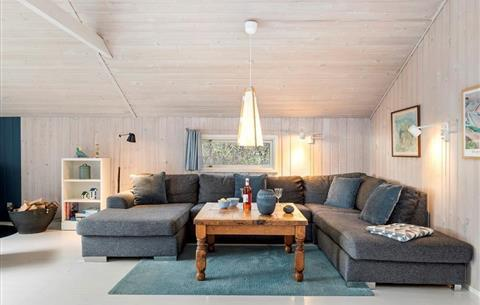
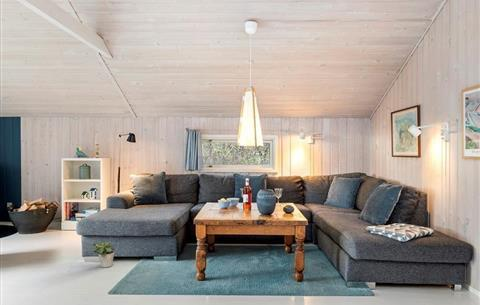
+ potted plant [92,240,116,268]
